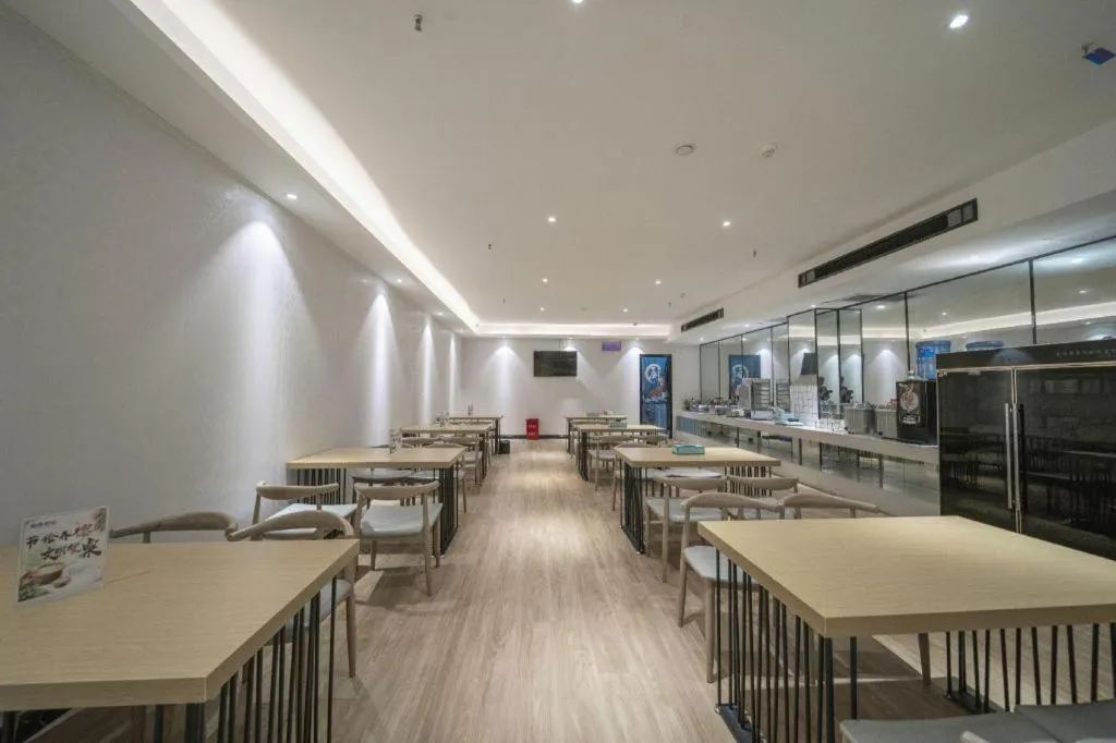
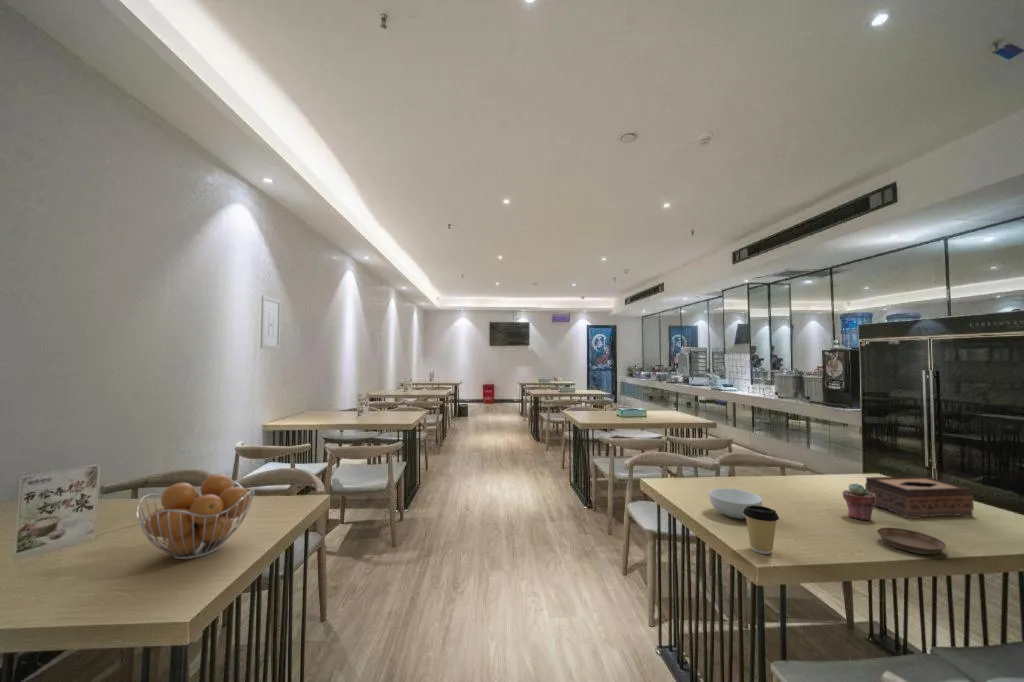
+ coffee cup [743,505,780,555]
+ fruit basket [135,473,256,560]
+ wall art [260,294,282,350]
+ potted succulent [841,482,875,522]
+ tissue box [864,475,975,520]
+ cereal bowl [708,487,763,520]
+ saucer [876,526,947,555]
